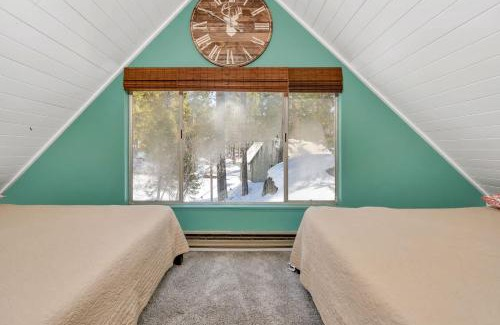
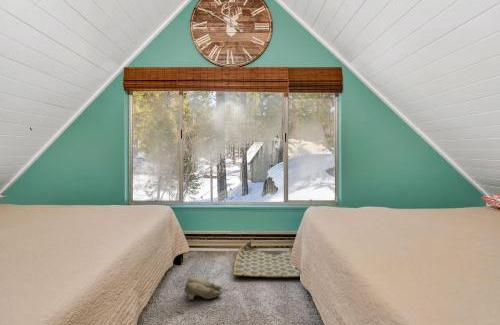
+ woven basket [232,239,301,278]
+ slippers [184,277,223,301]
